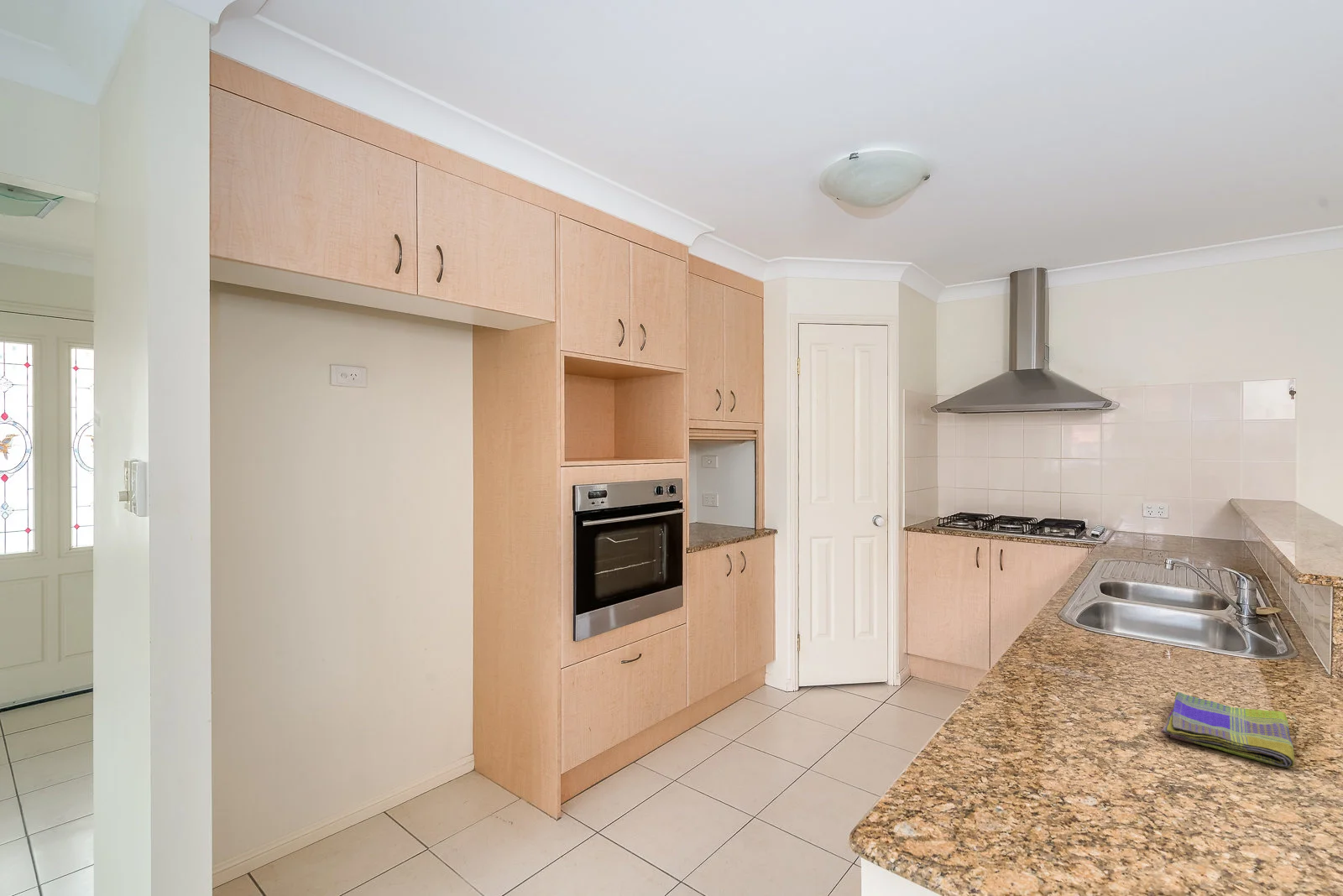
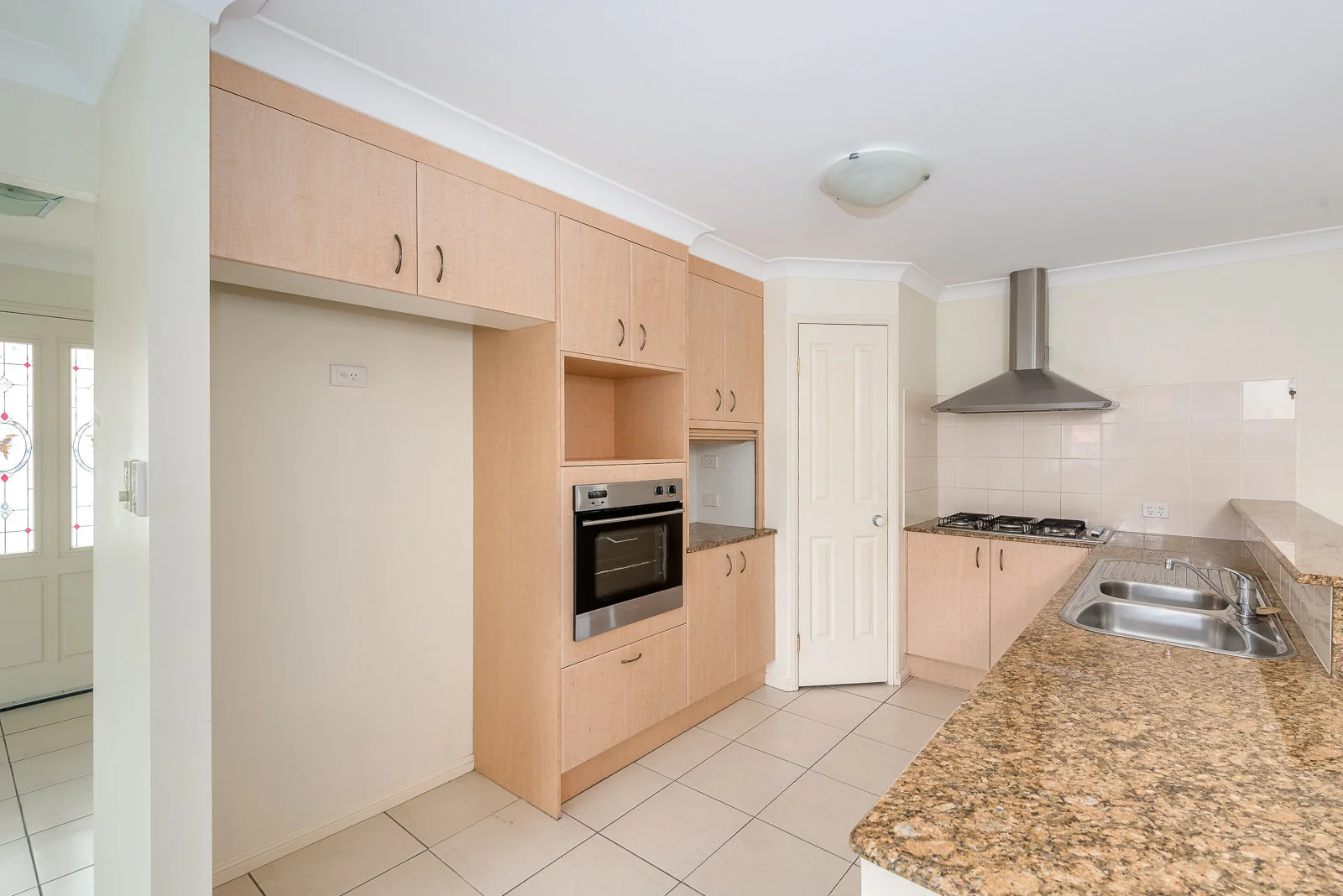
- dish towel [1160,691,1295,768]
